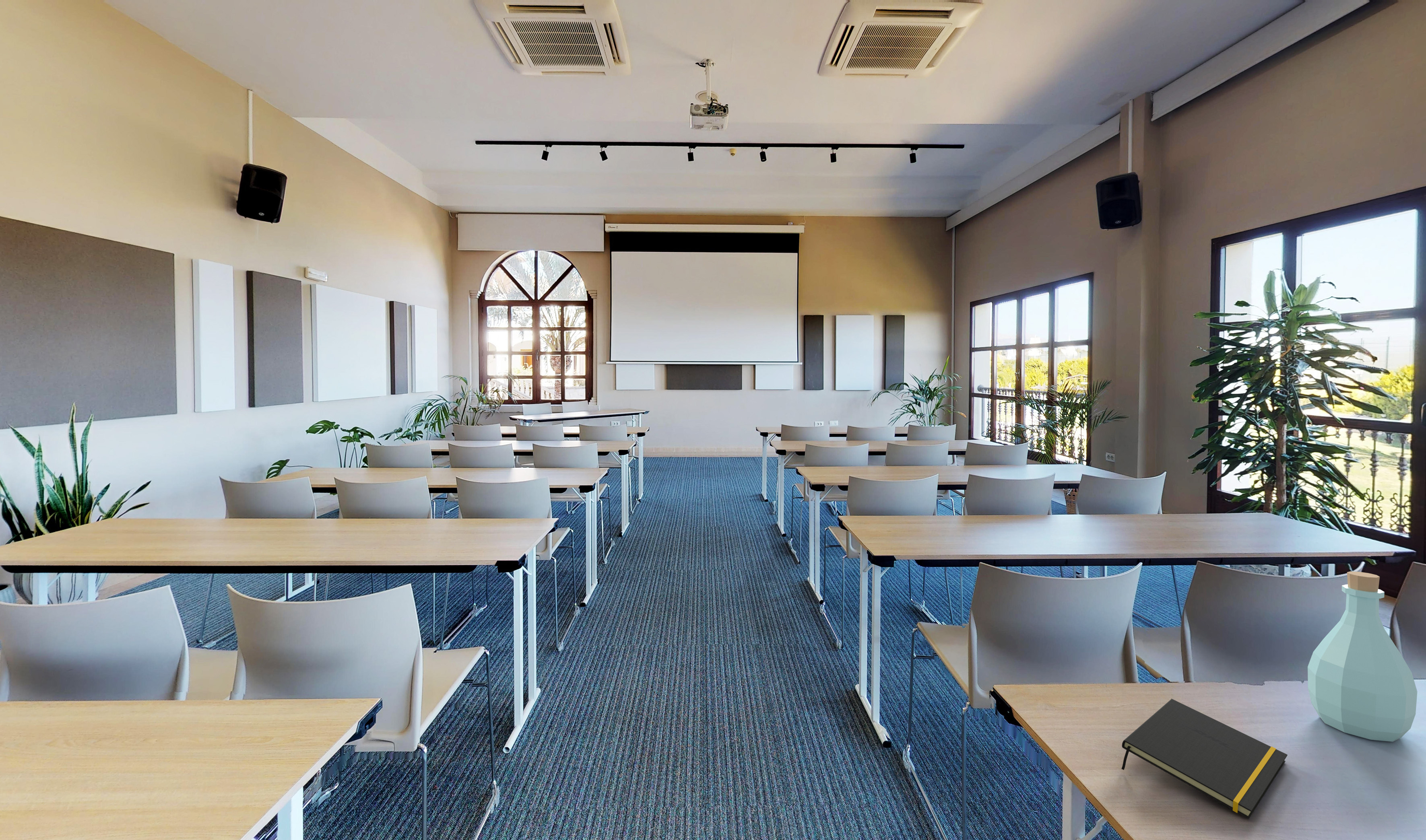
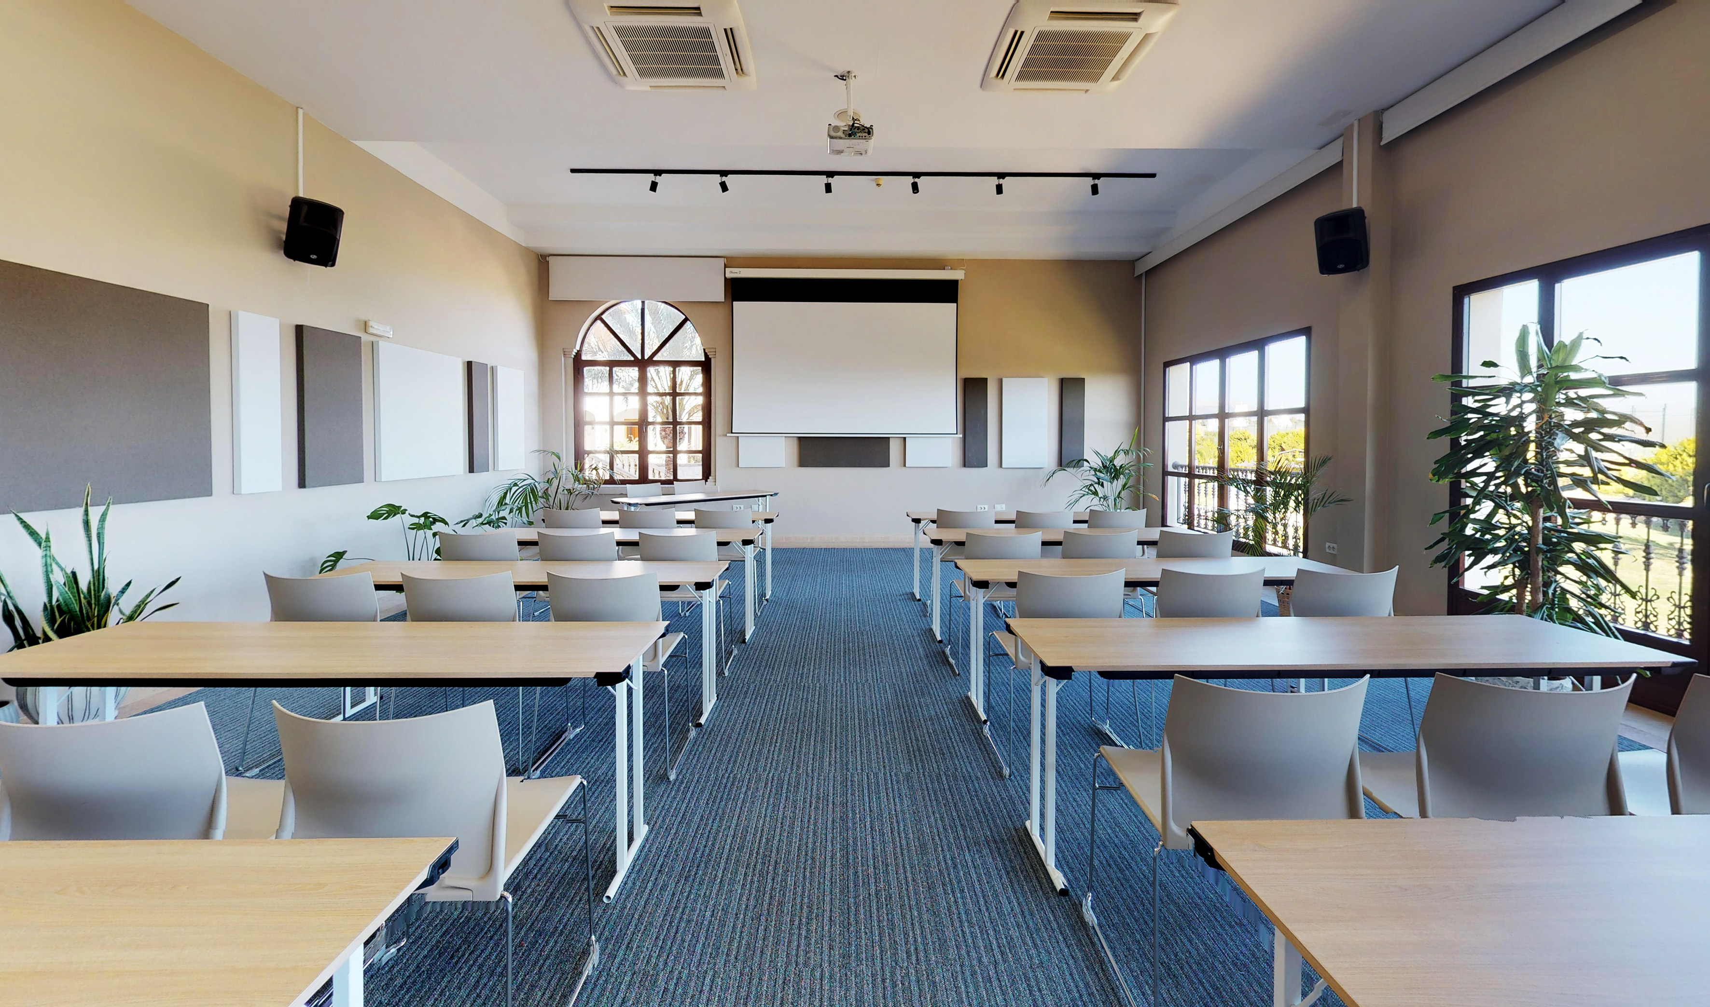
- notepad [1121,699,1288,819]
- bottle [1307,571,1418,742]
